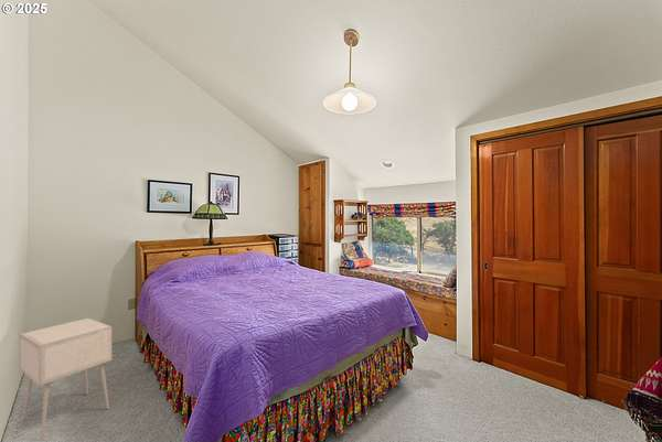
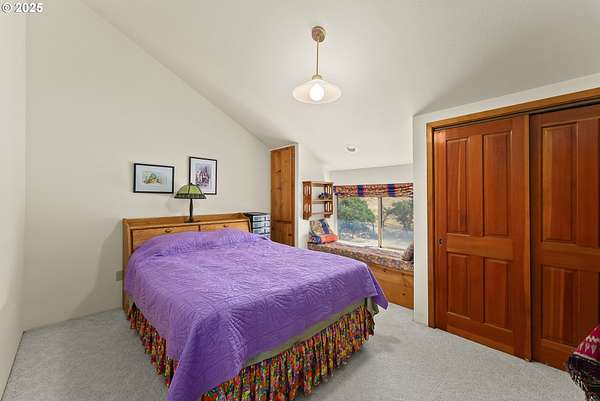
- nightstand [19,316,113,441]
